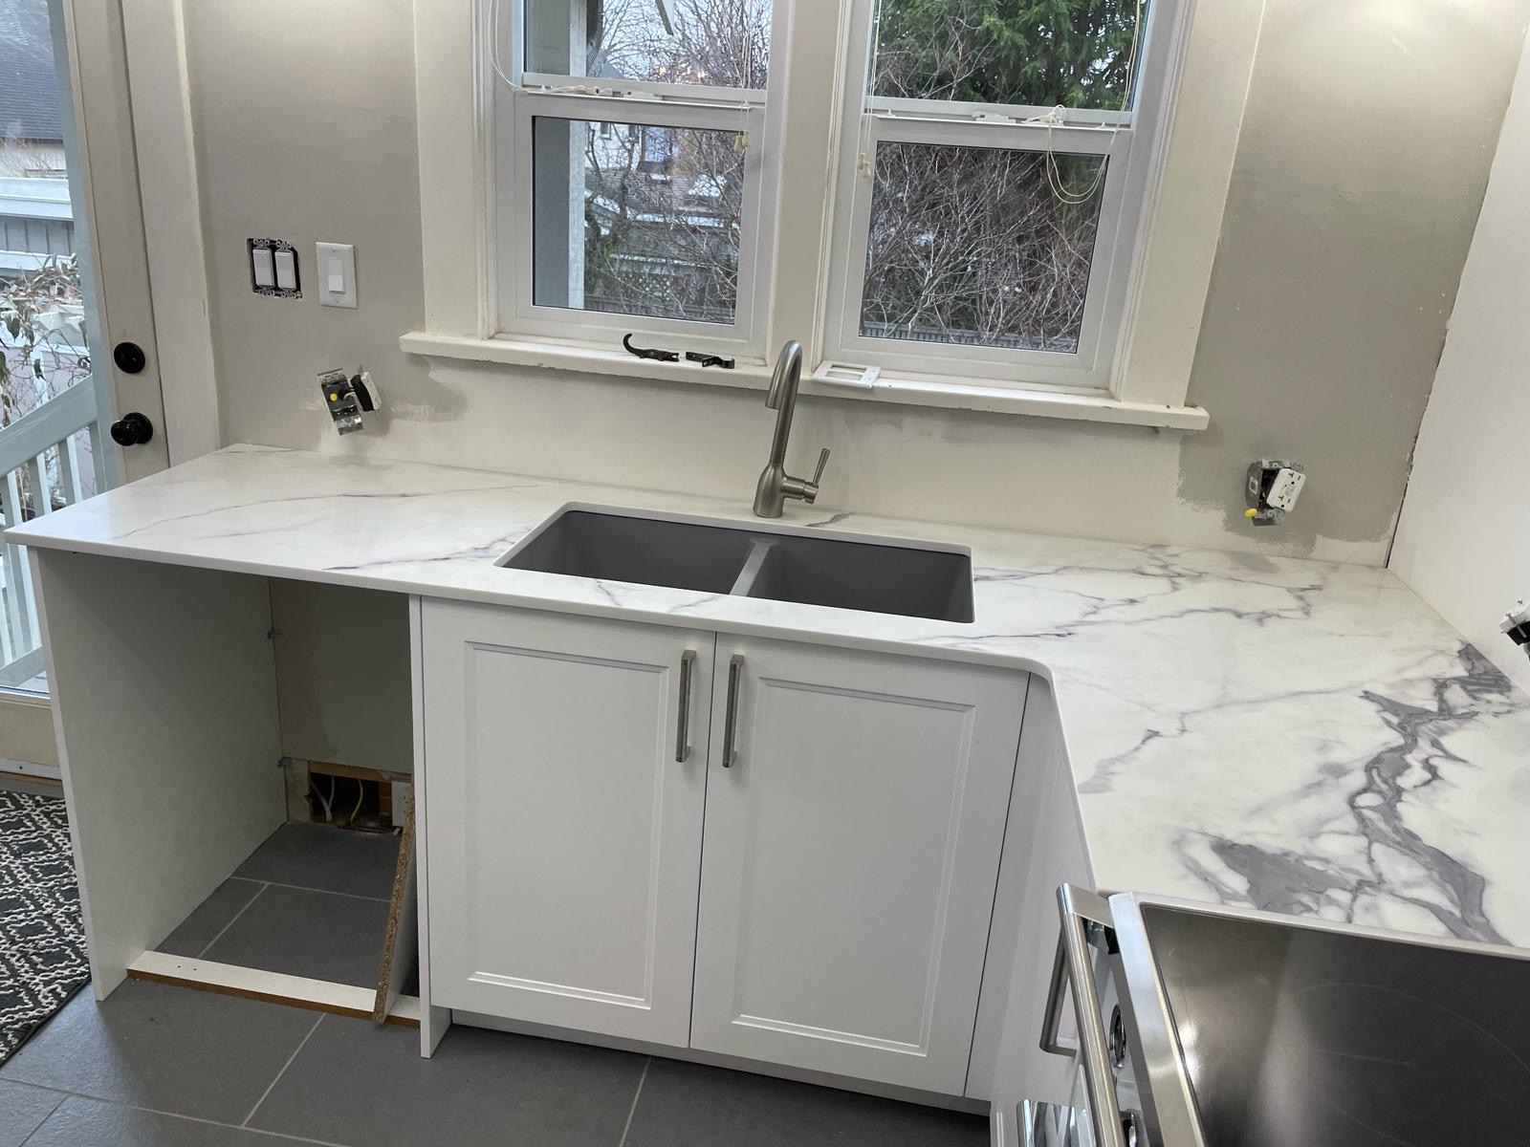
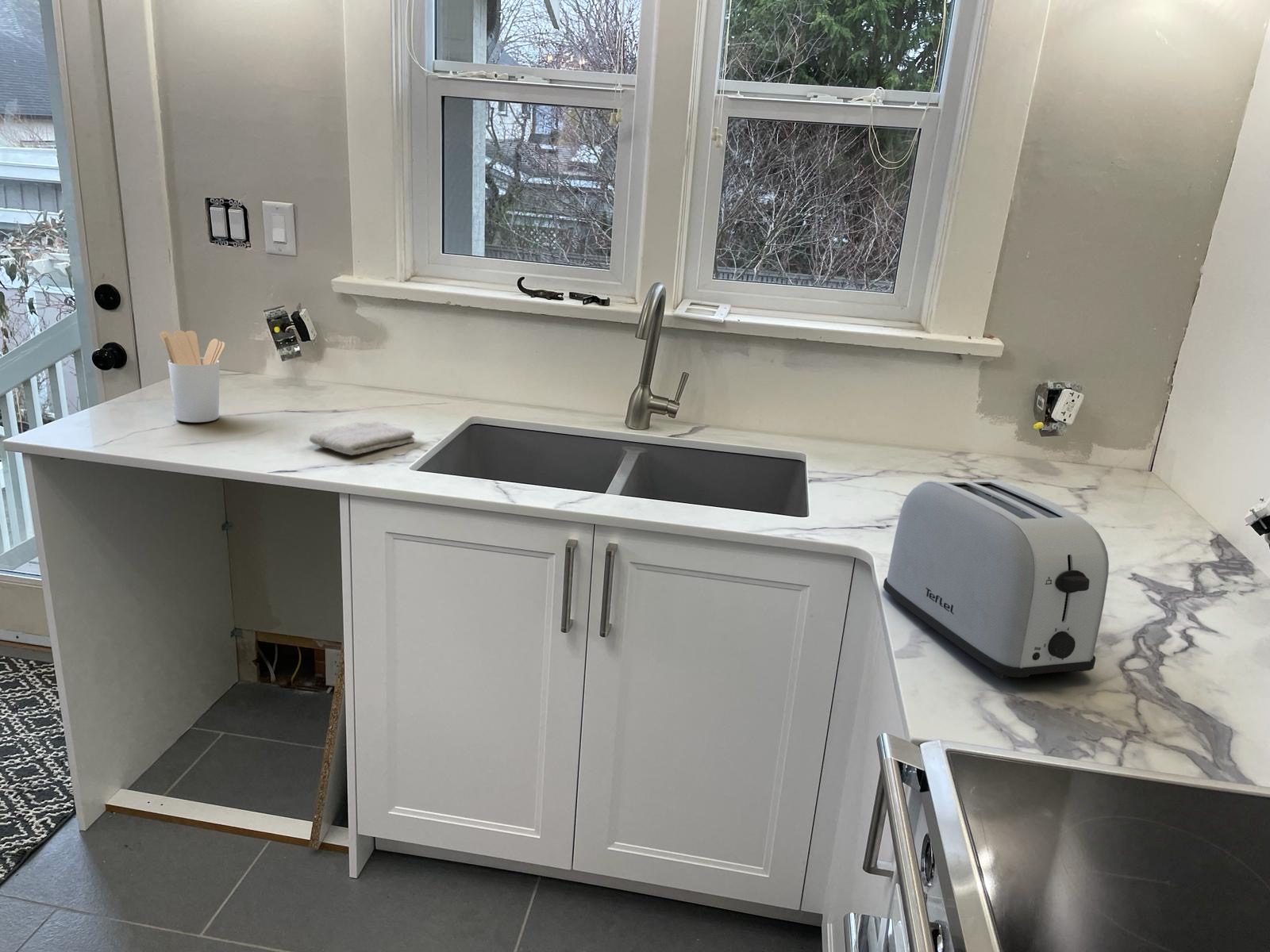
+ washcloth [309,420,415,456]
+ toaster [883,478,1110,679]
+ utensil holder [159,329,226,423]
